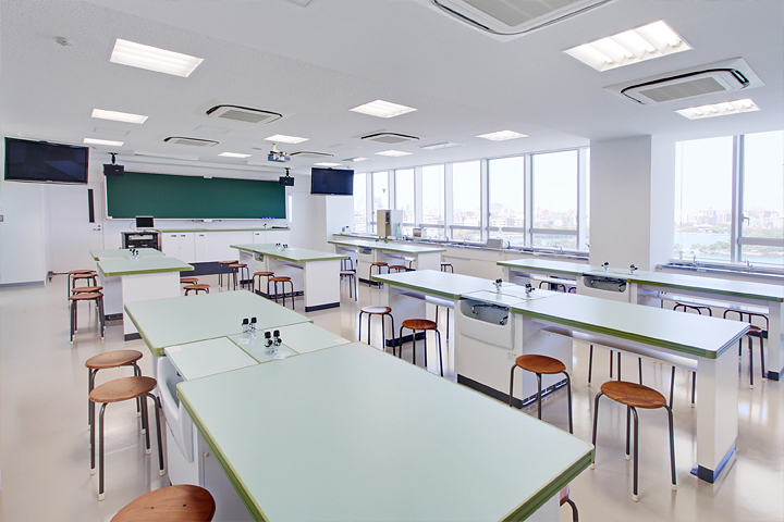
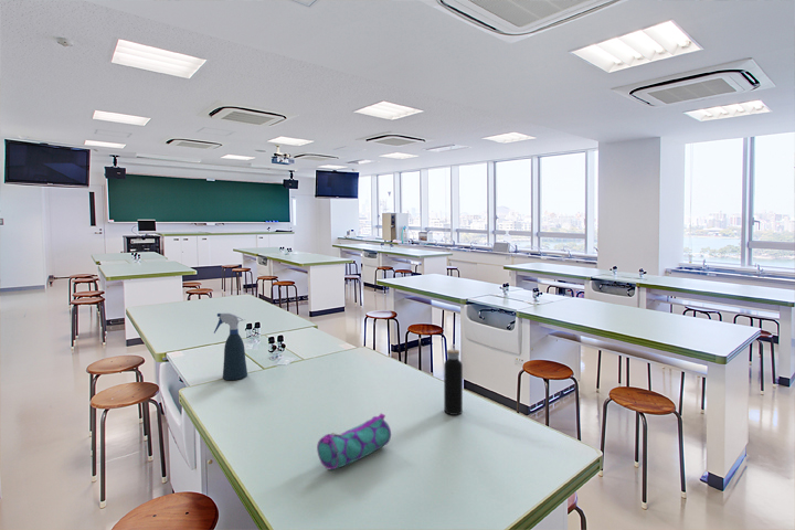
+ pencil case [316,412,392,470]
+ spray bottle [213,312,248,381]
+ water bottle [443,343,464,416]
